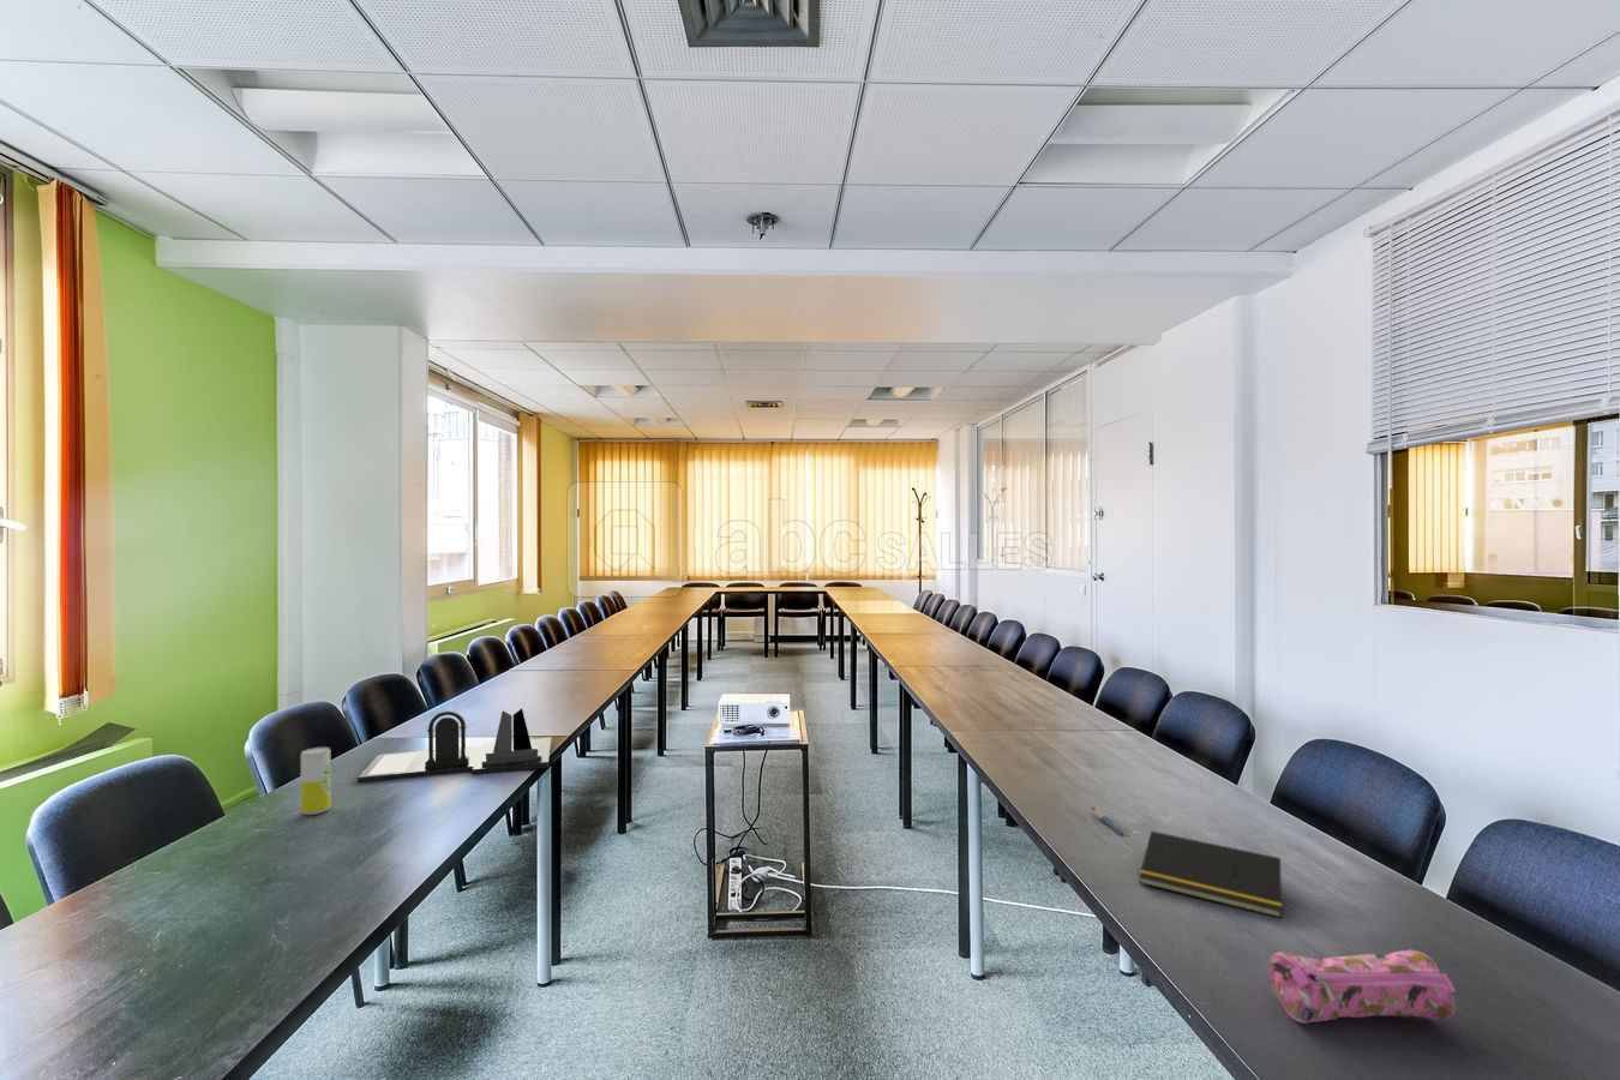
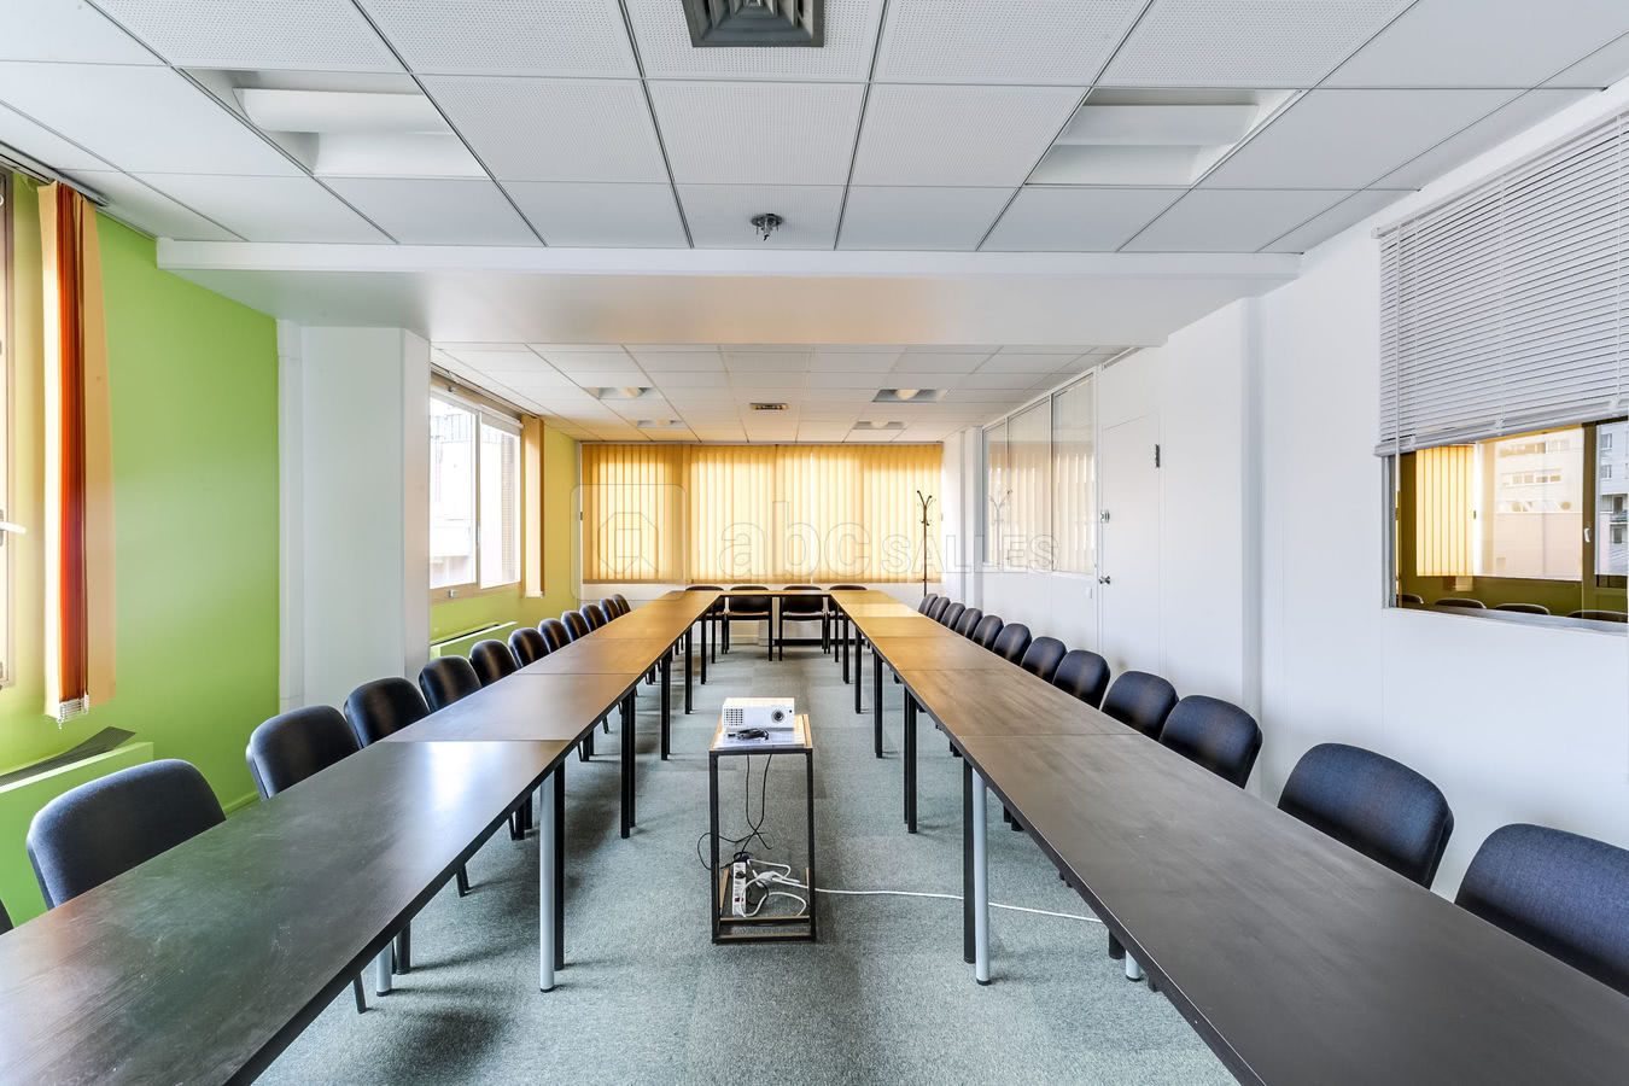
- beverage can [300,746,333,816]
- pen [1090,805,1125,837]
- notepad [1138,830,1282,920]
- pencil case [1267,949,1457,1025]
- desk organizer [357,708,553,783]
